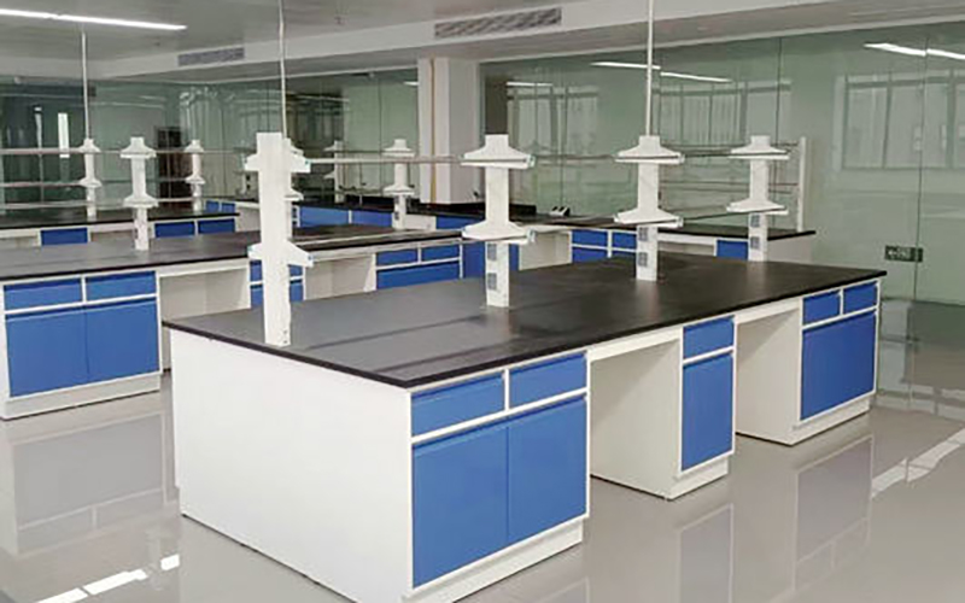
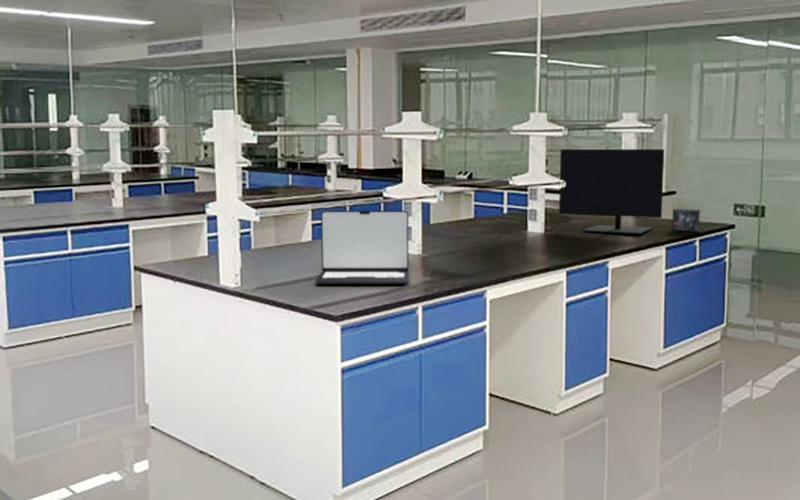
+ monitor [558,148,665,235]
+ small box [671,207,701,233]
+ laptop [314,210,410,285]
